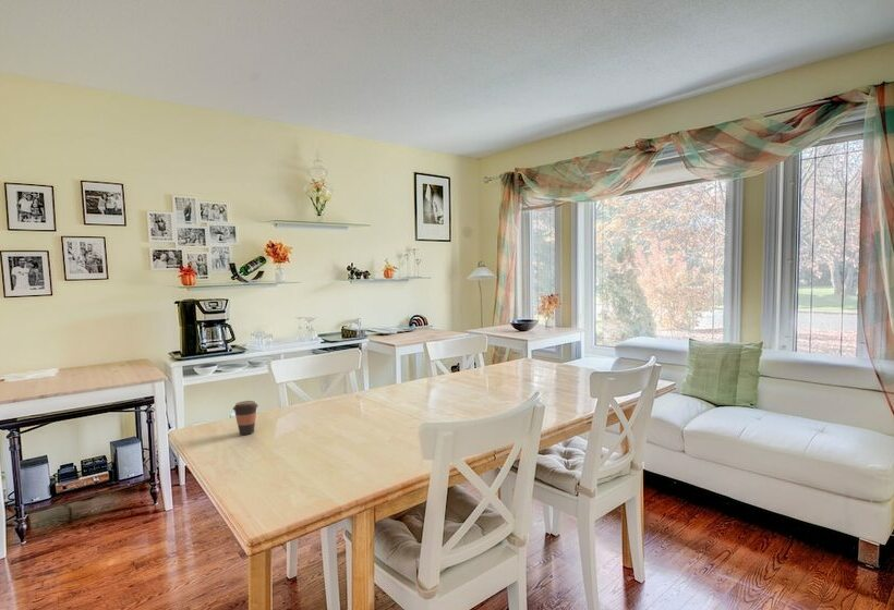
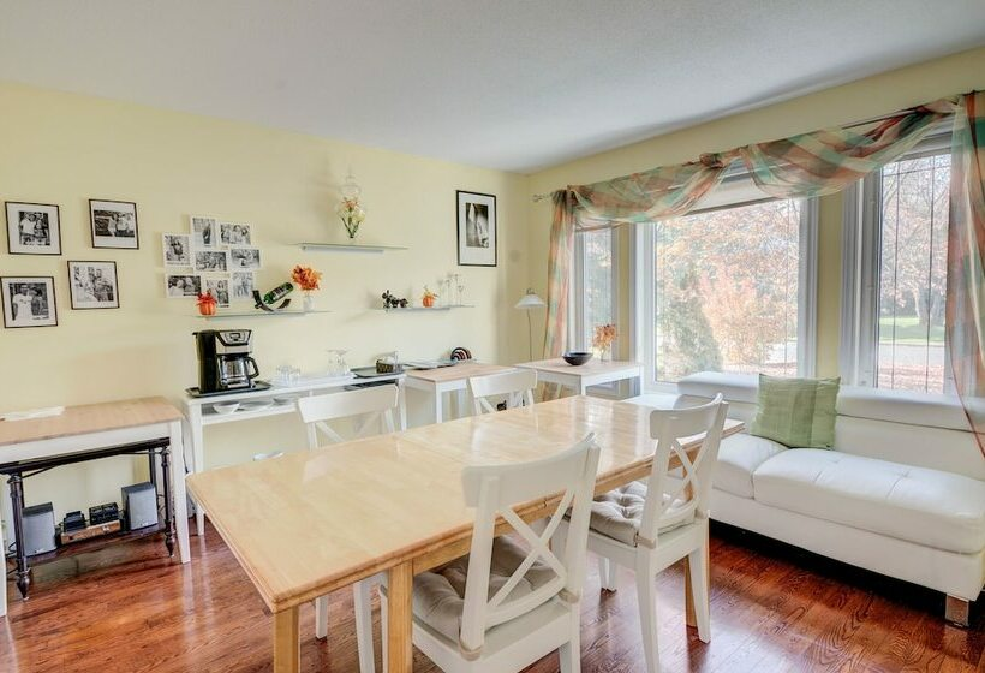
- coffee cup [232,400,259,436]
